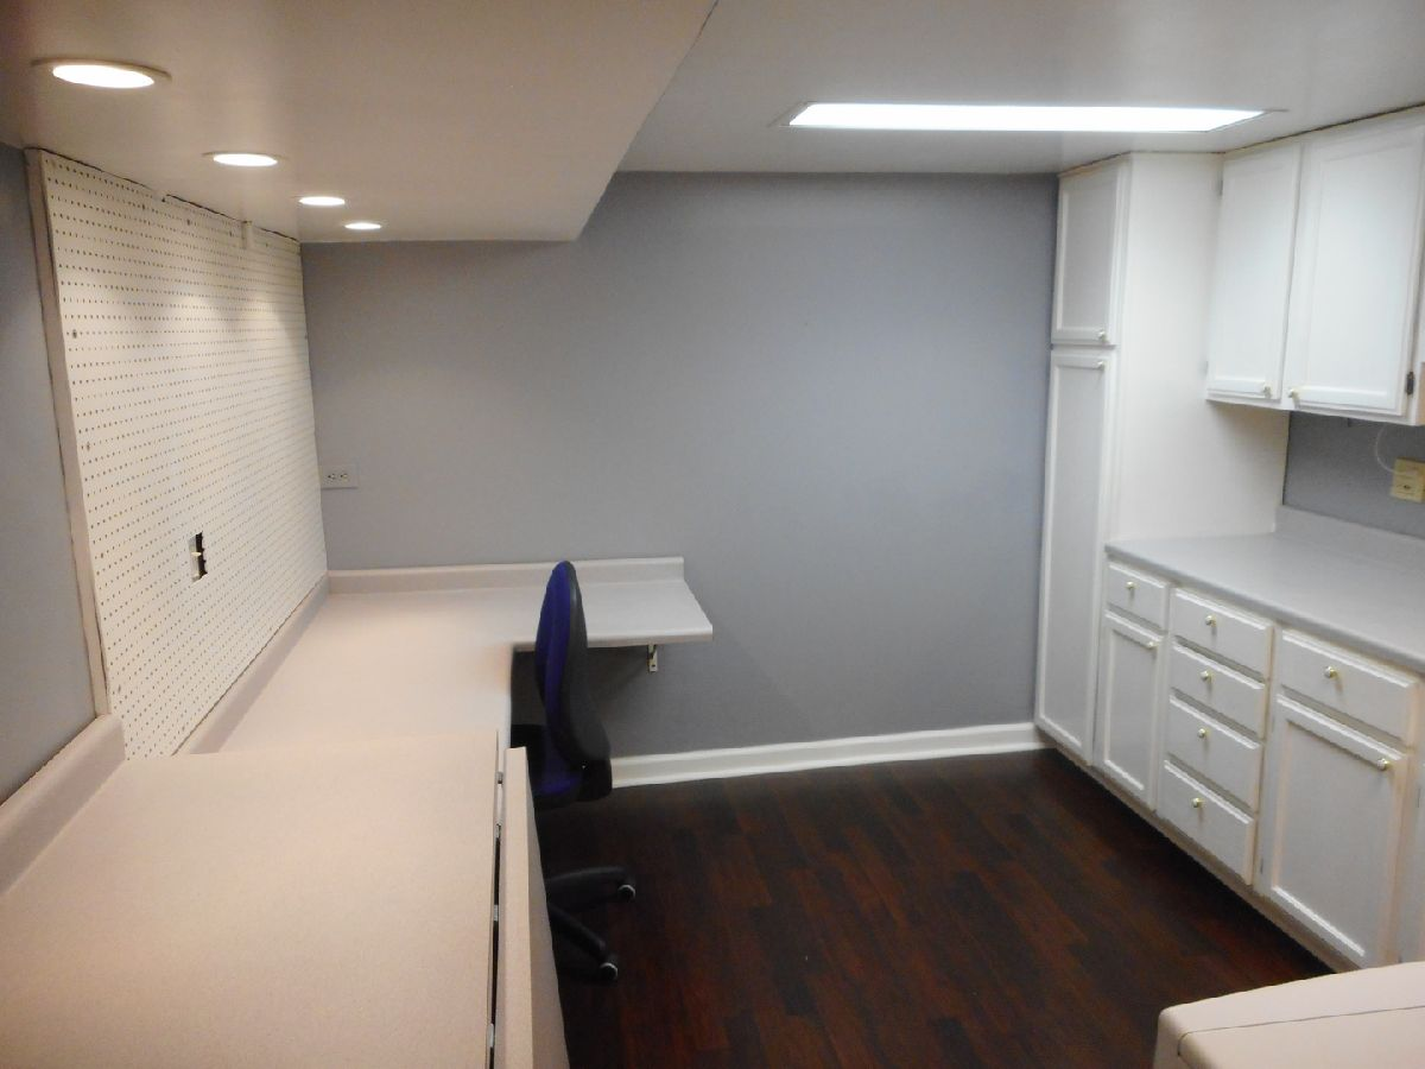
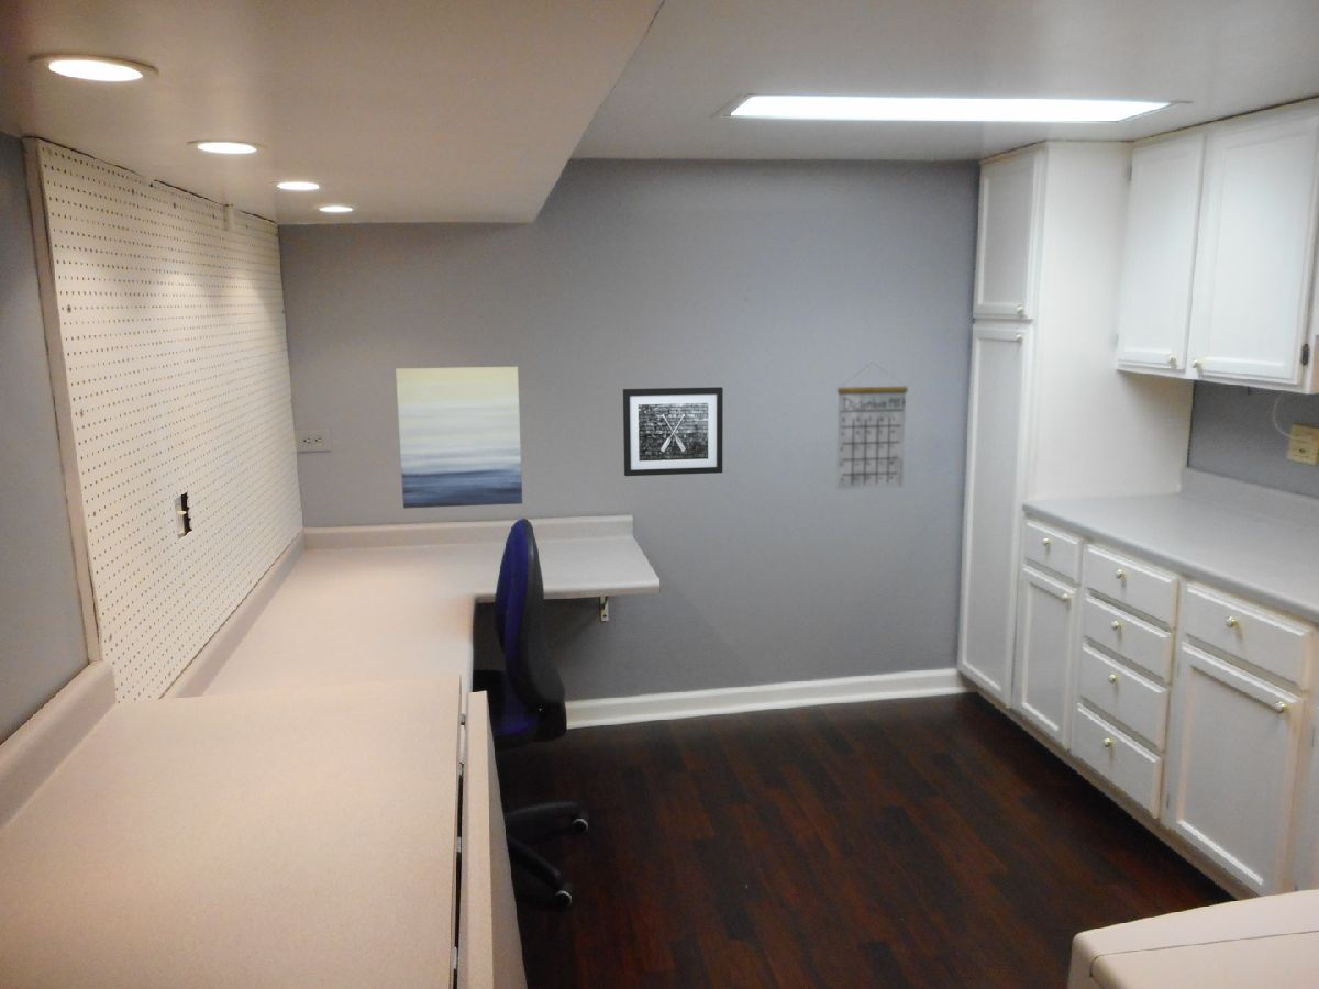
+ wall art [395,366,523,510]
+ calendar [835,363,909,490]
+ wall art [622,386,724,477]
